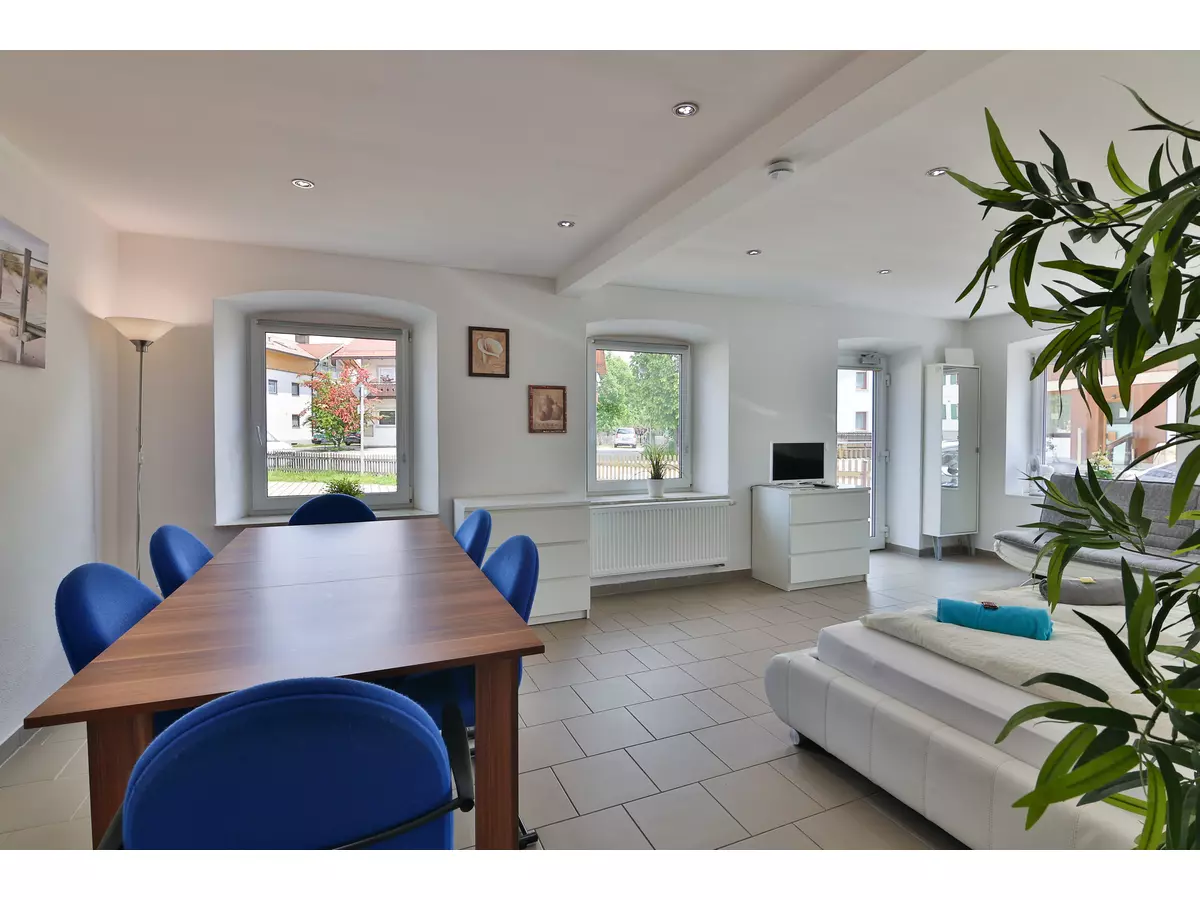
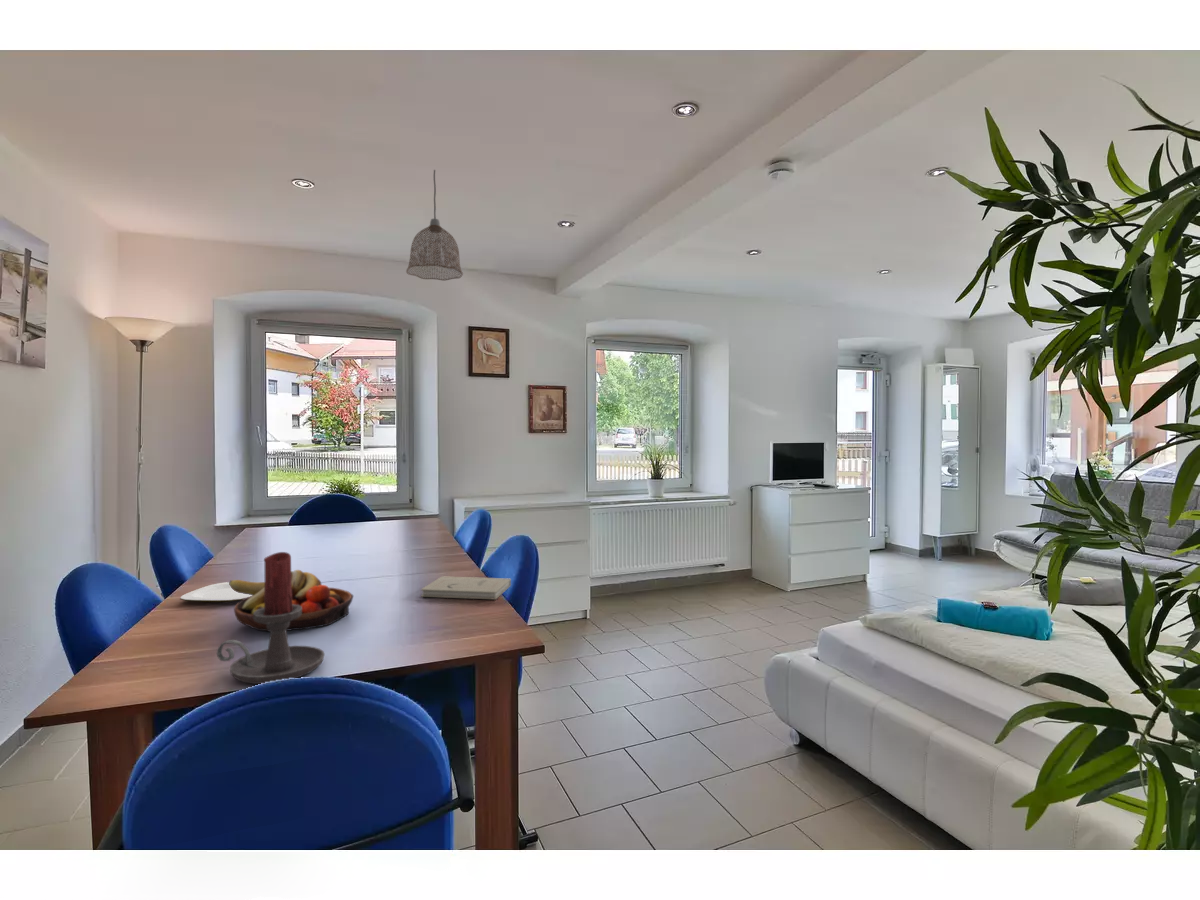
+ plate [179,581,253,603]
+ candle holder [216,551,326,685]
+ pendant lamp [405,169,464,281]
+ fruit bowl [229,569,354,633]
+ book [420,575,512,600]
